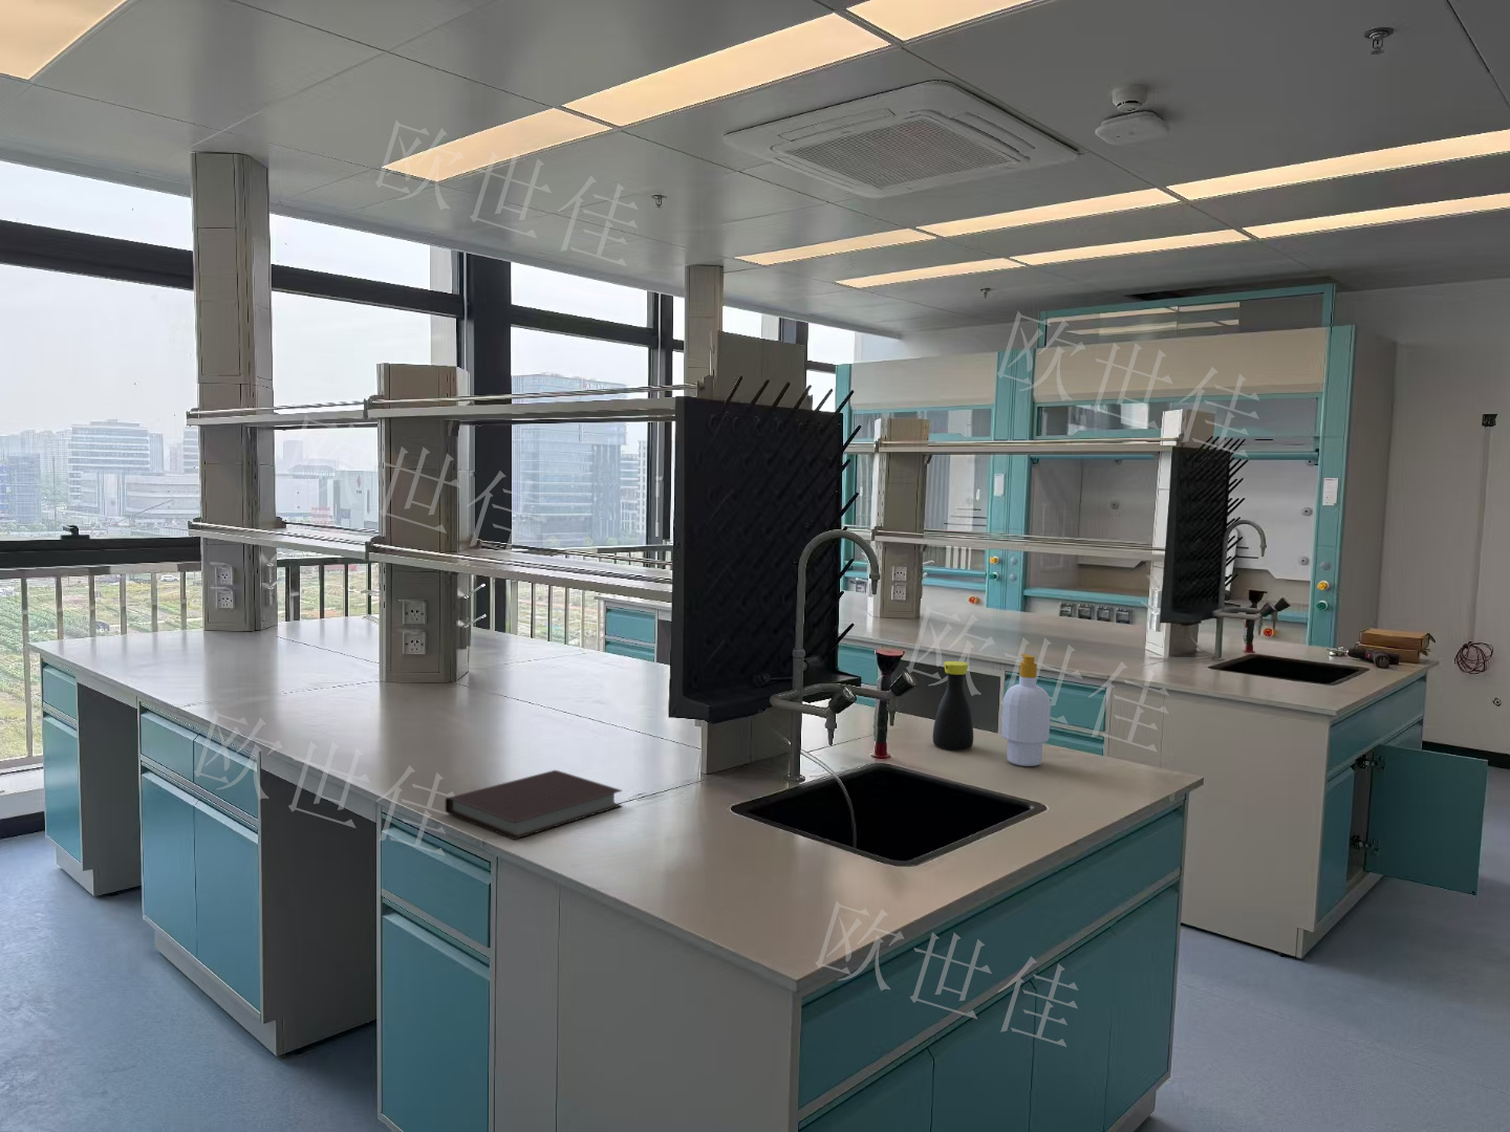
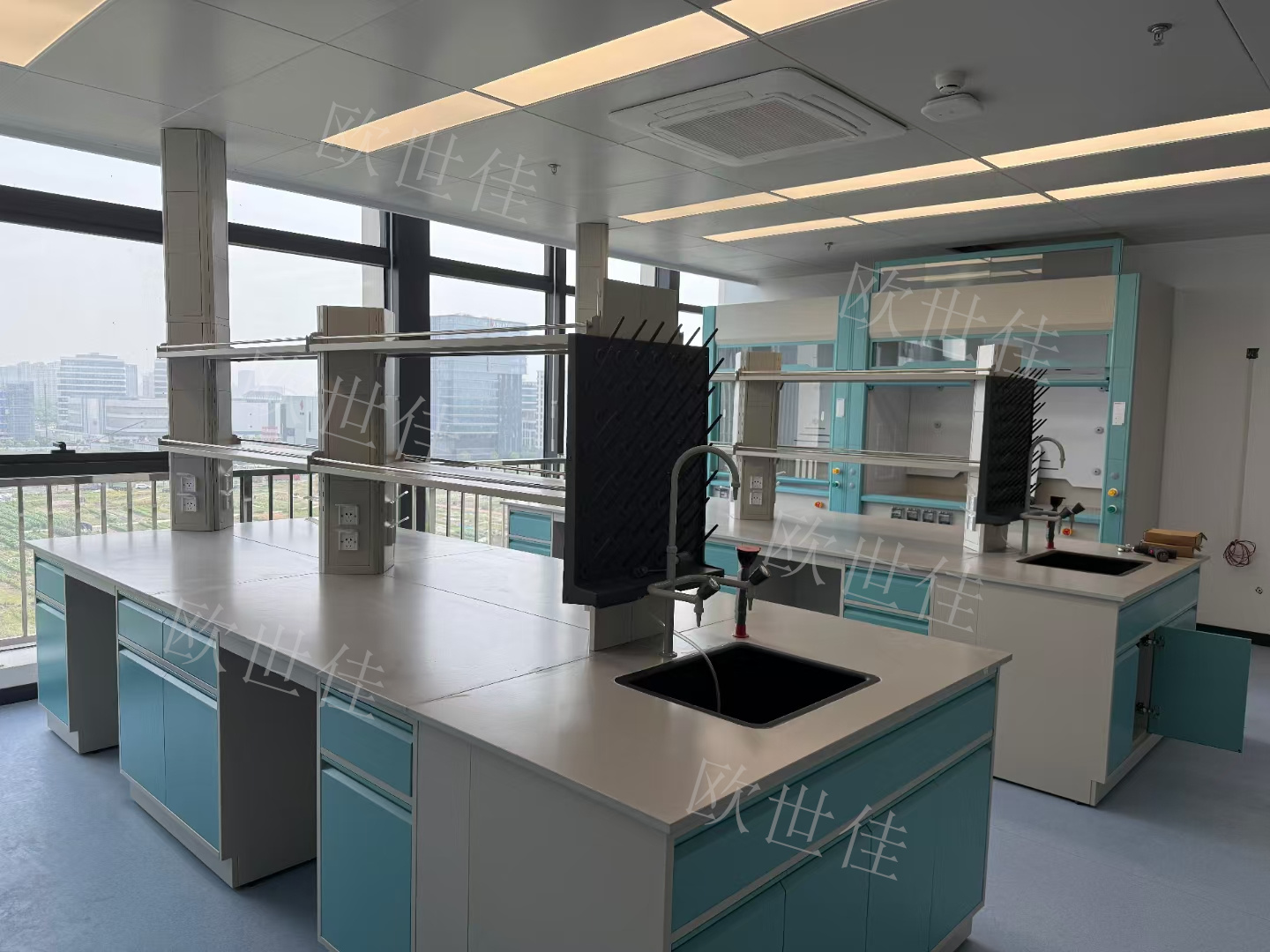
- bottle [932,660,974,750]
- notebook [445,769,624,841]
- soap bottle [1000,653,1052,767]
